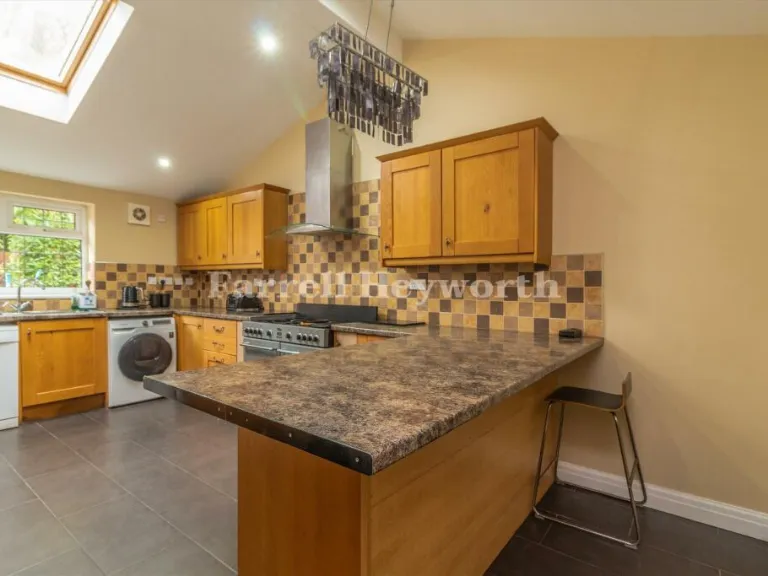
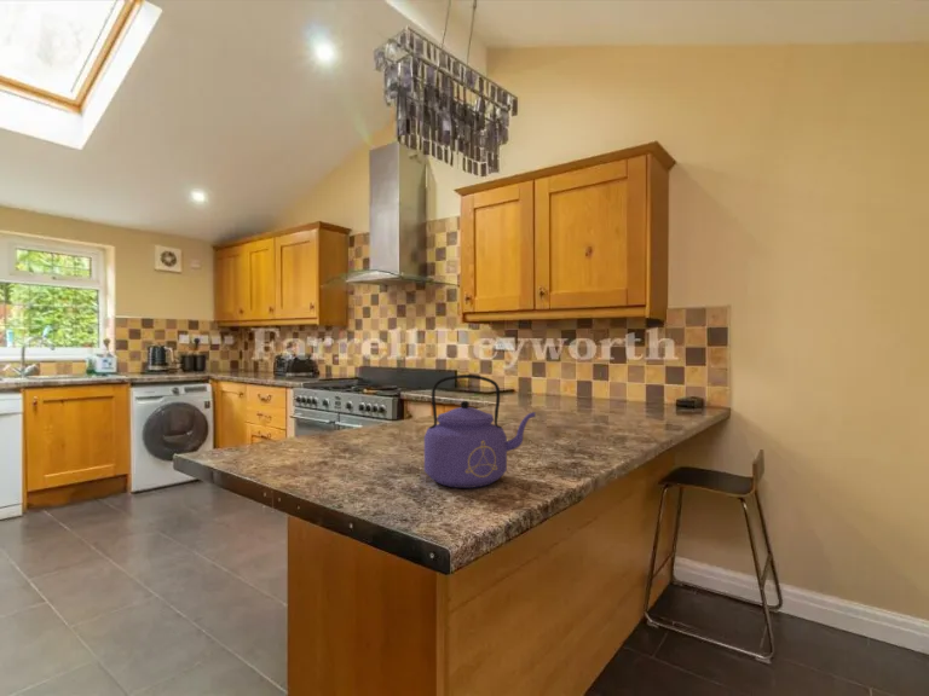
+ kettle [423,373,537,489]
